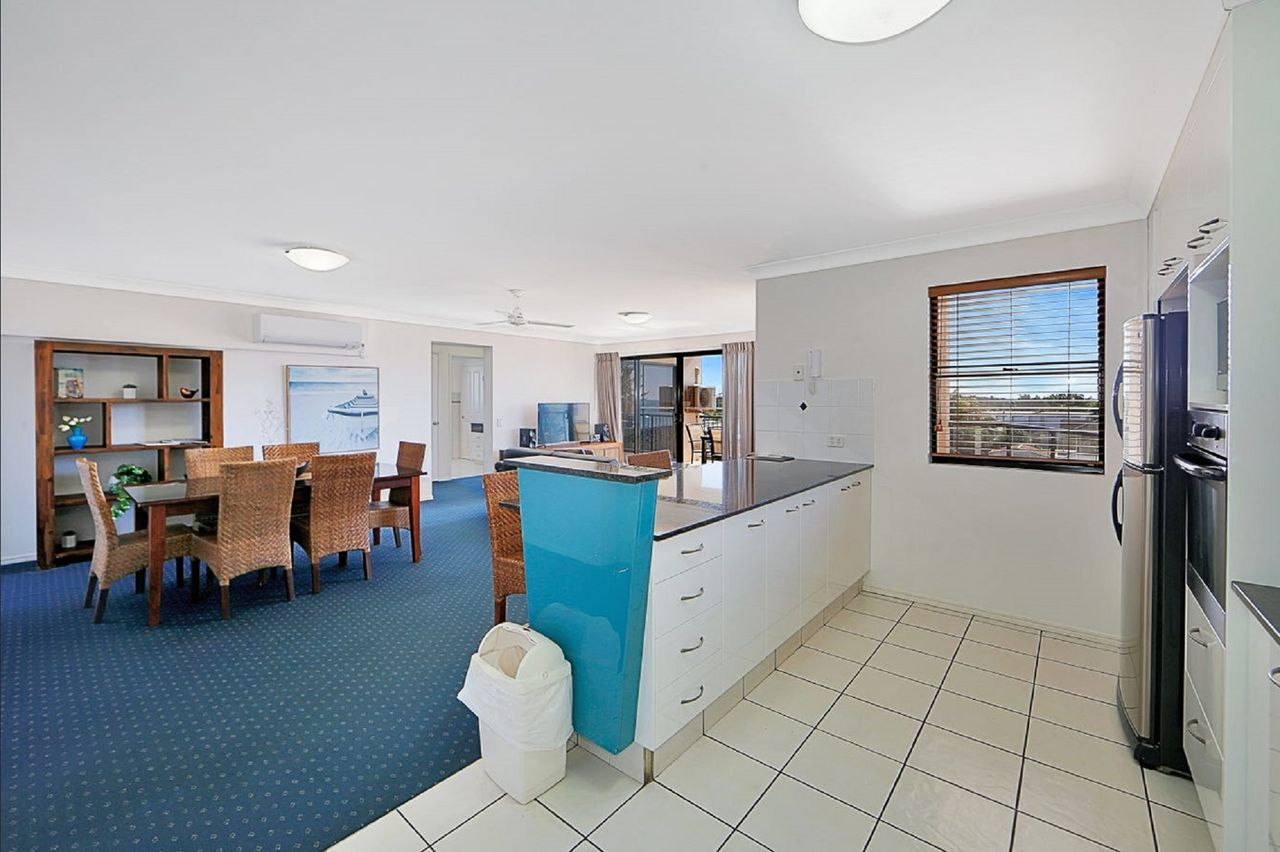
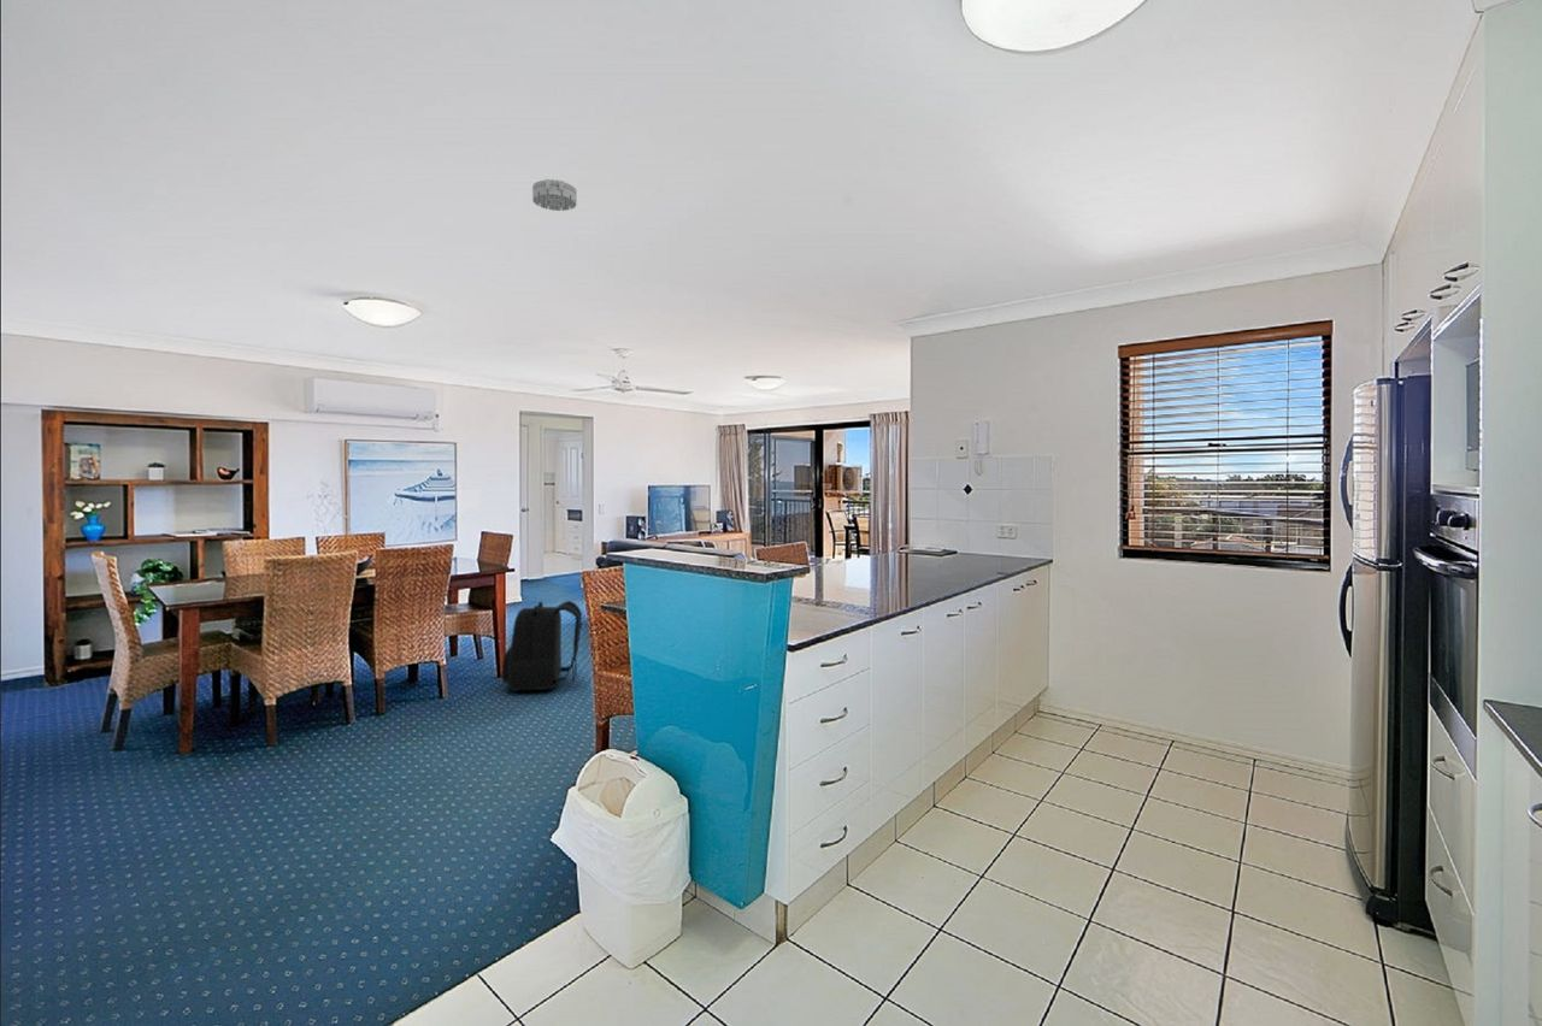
+ smoke detector [531,178,578,212]
+ backpack [501,600,583,692]
